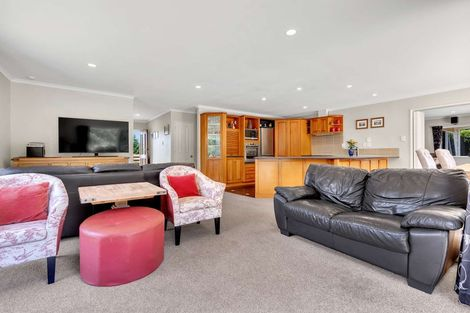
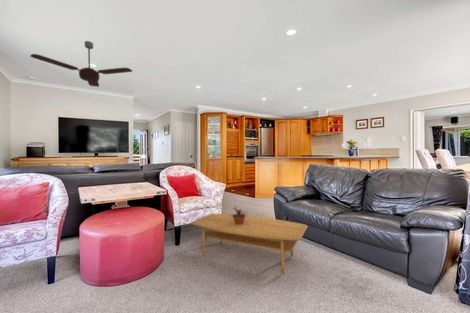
+ potted plant [229,204,249,225]
+ coffee table [190,212,309,275]
+ ceiling fan [29,40,133,88]
